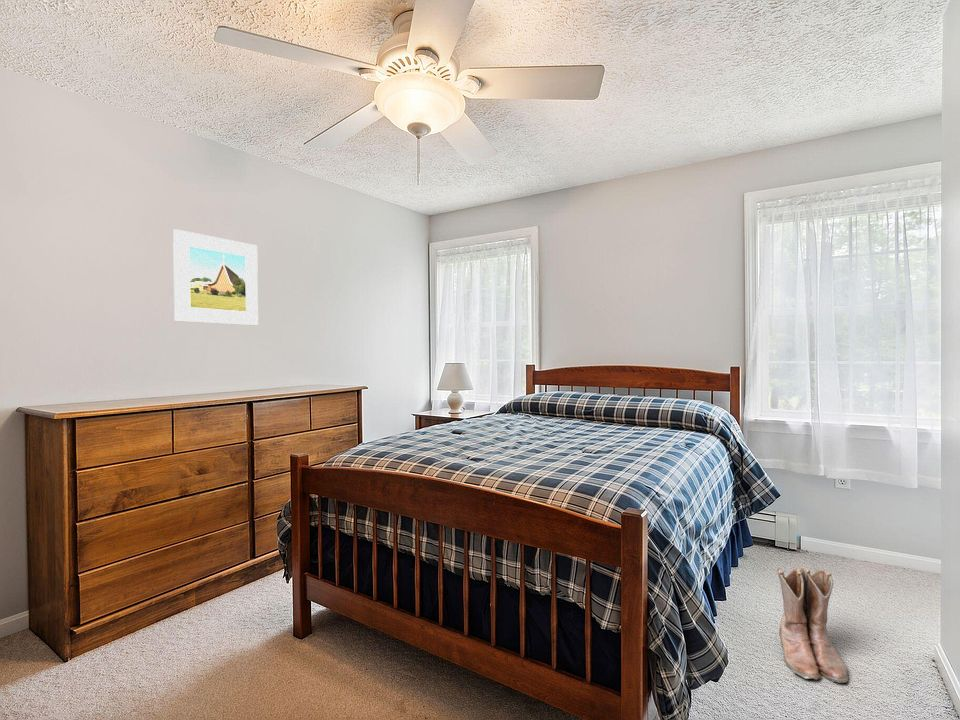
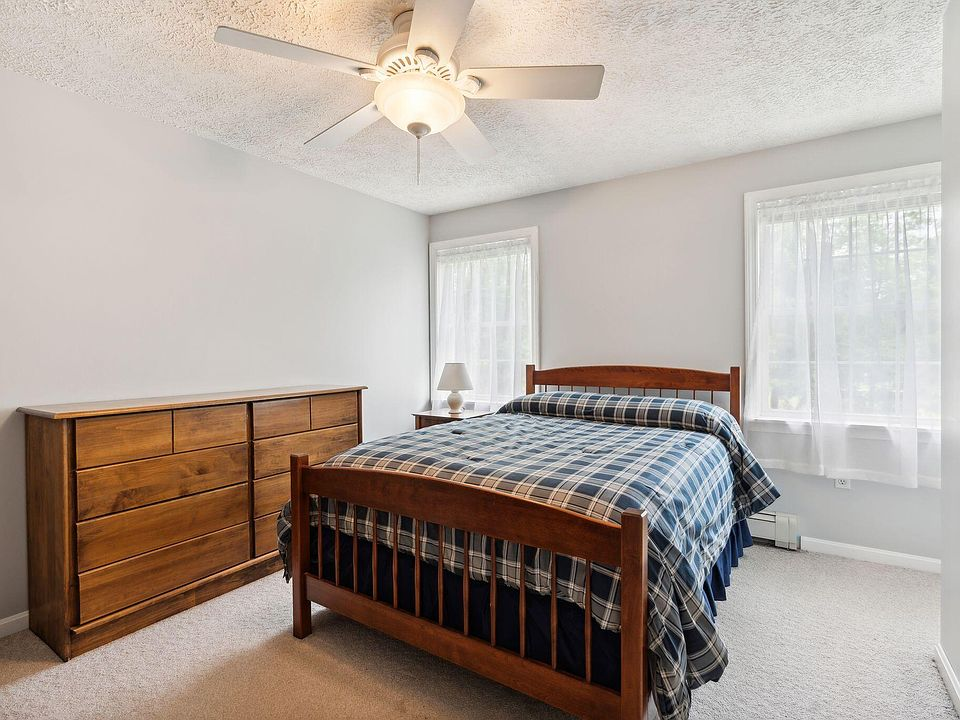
- boots [776,567,849,684]
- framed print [172,228,259,326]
